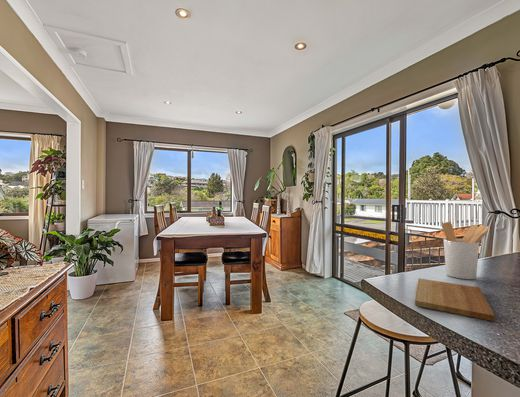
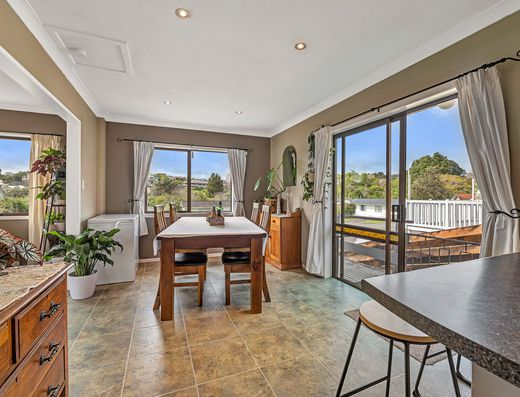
- utensil holder [441,221,490,280]
- cutting board [414,278,496,322]
